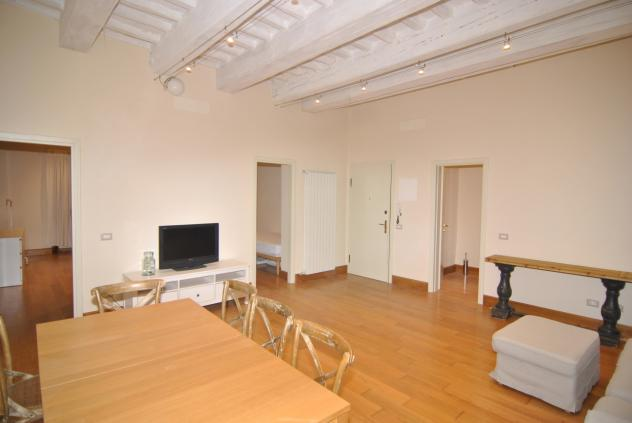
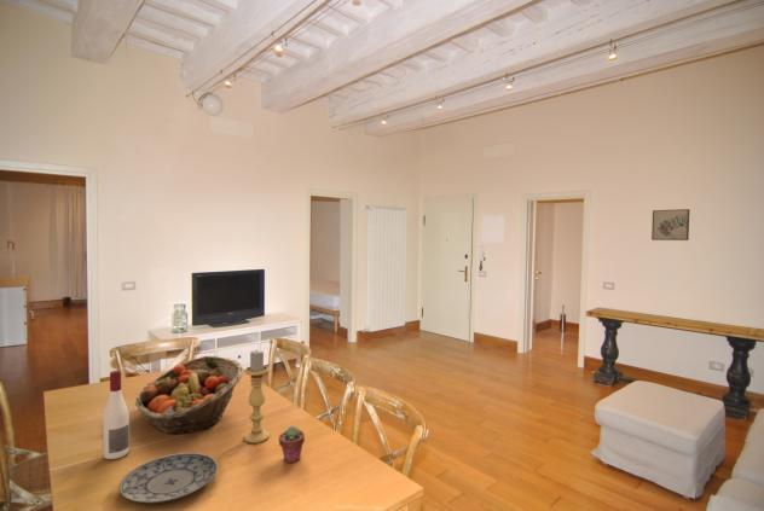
+ plate [118,452,219,504]
+ fruit basket [134,355,244,435]
+ alcohol [102,370,131,460]
+ wall art [650,208,690,242]
+ potted succulent [278,425,306,464]
+ candle holder [243,348,271,445]
